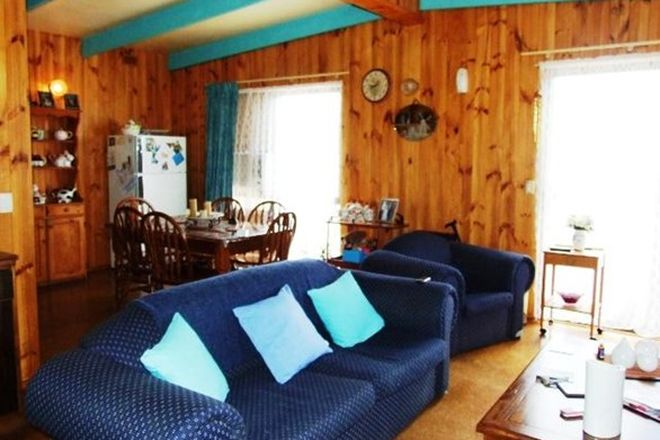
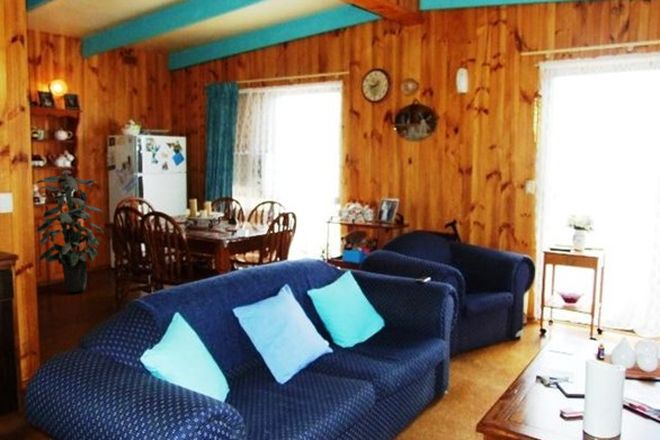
+ indoor plant [36,169,105,293]
